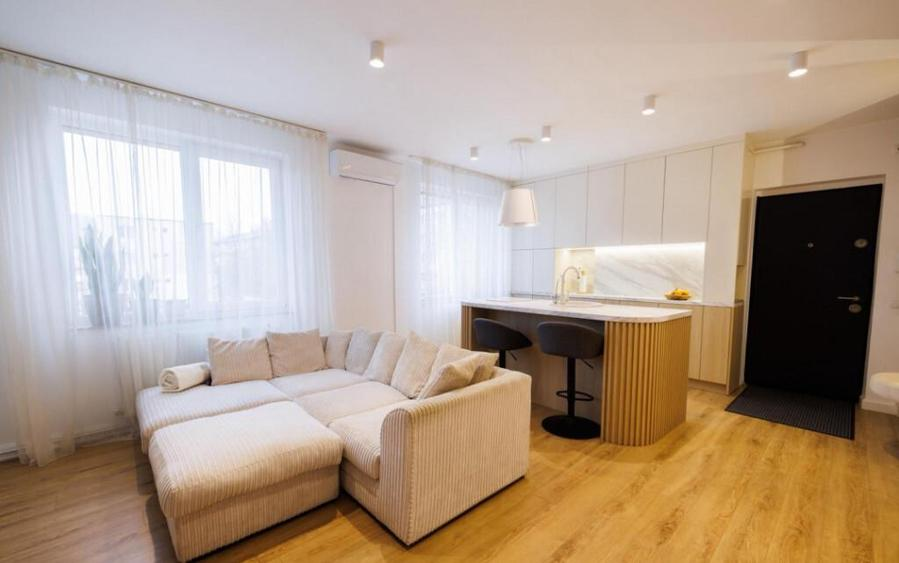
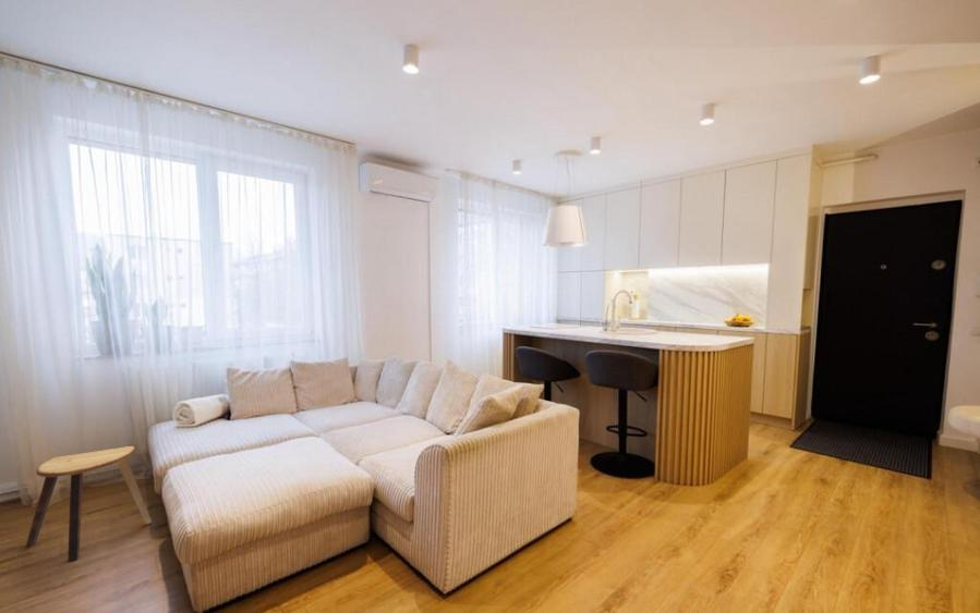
+ stool [25,445,153,563]
